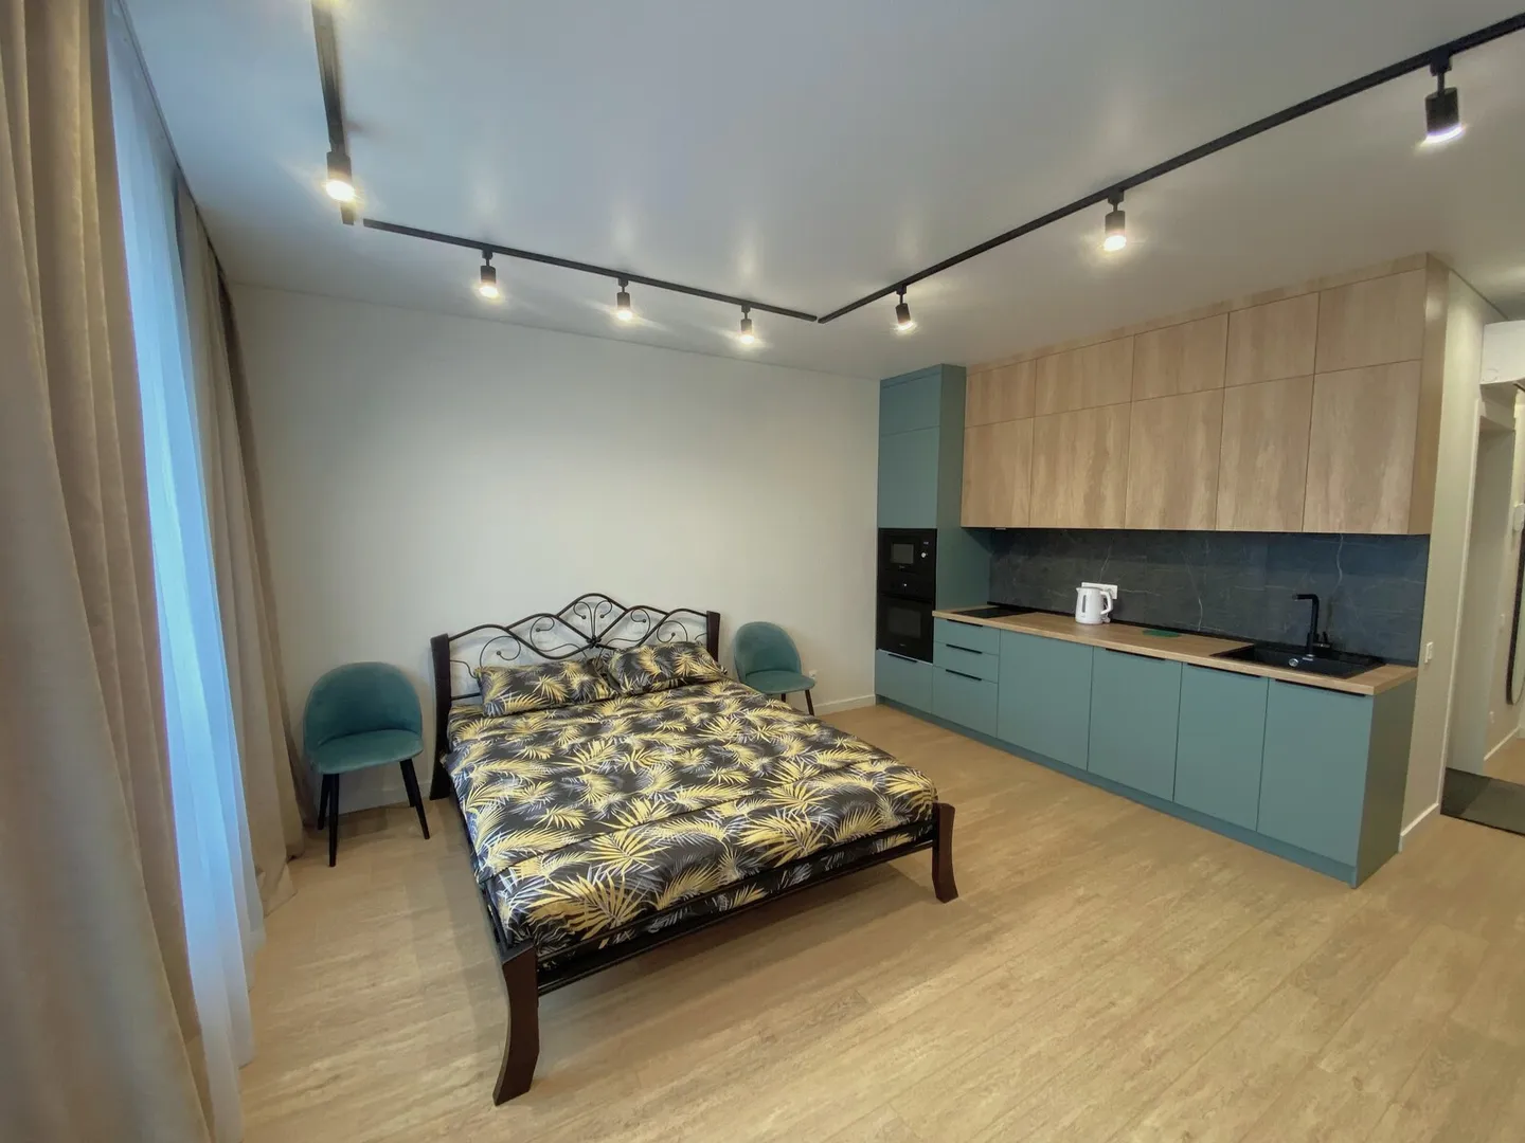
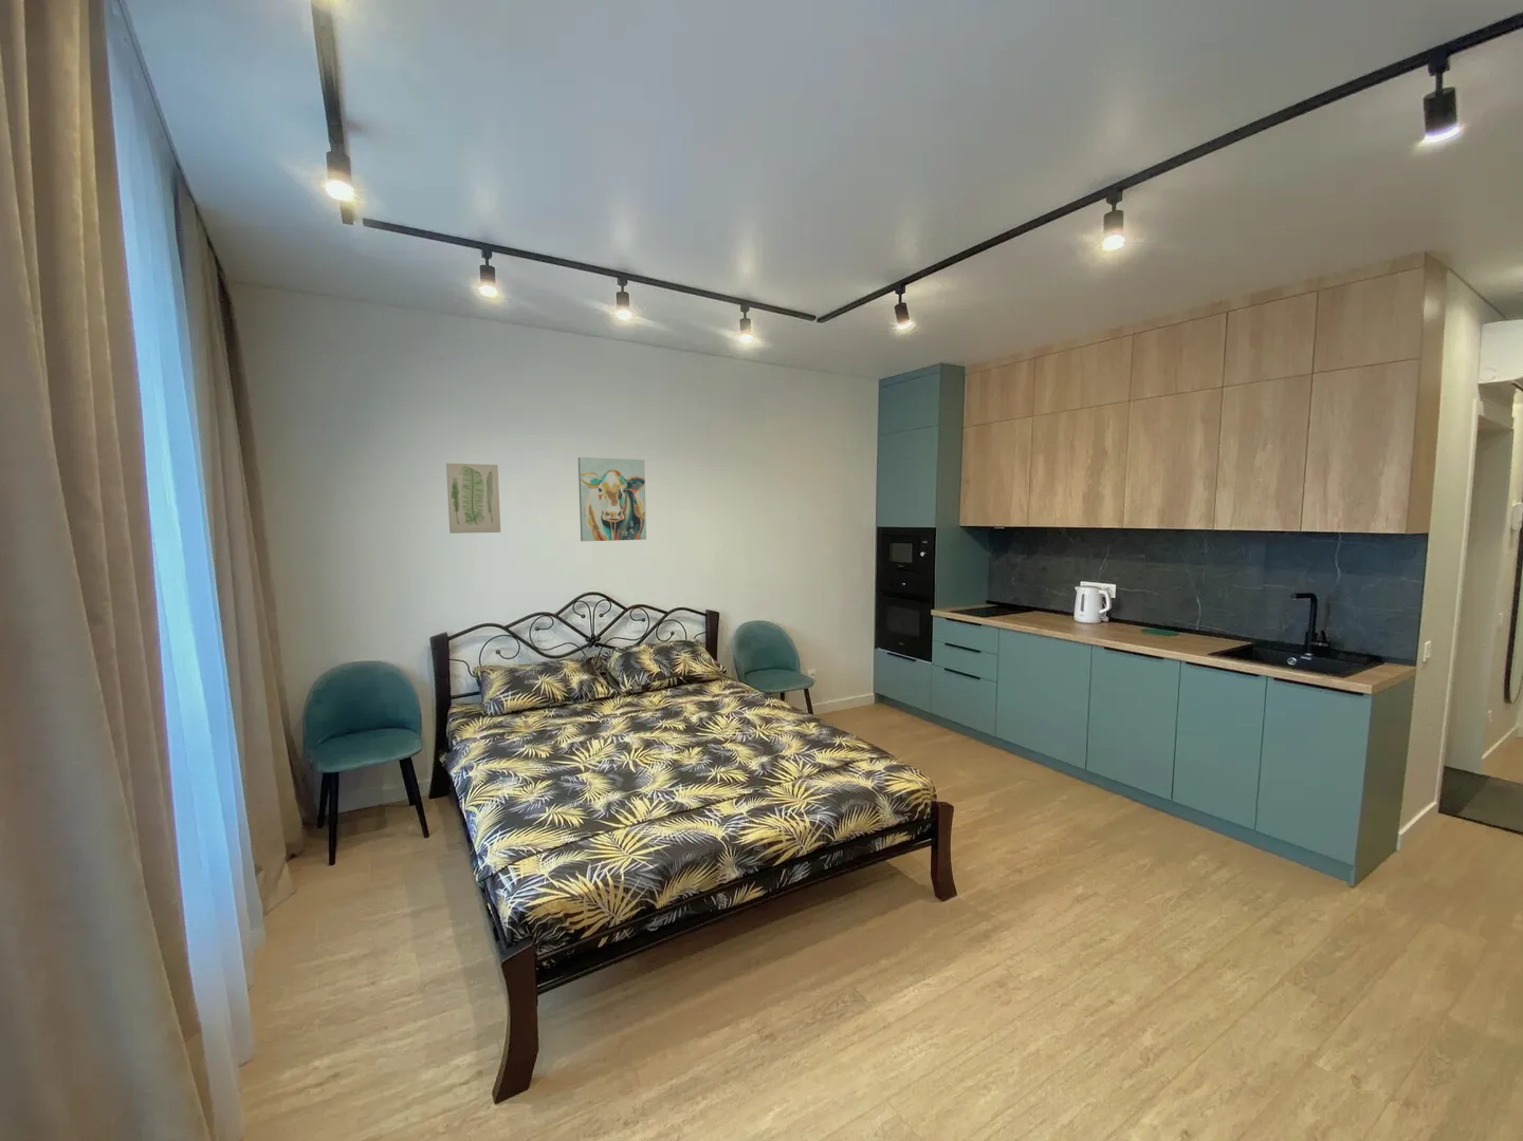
+ wall art [578,457,648,542]
+ wall art [445,461,501,535]
